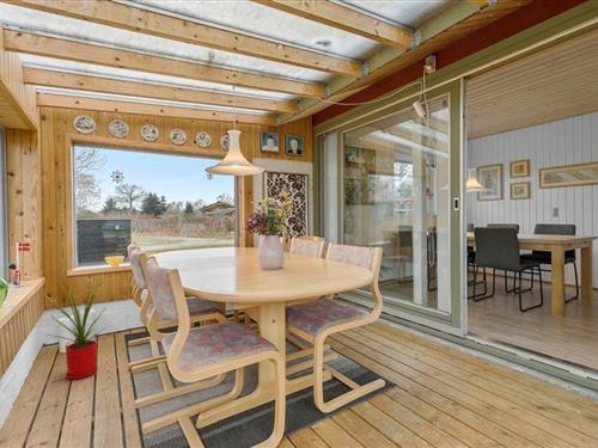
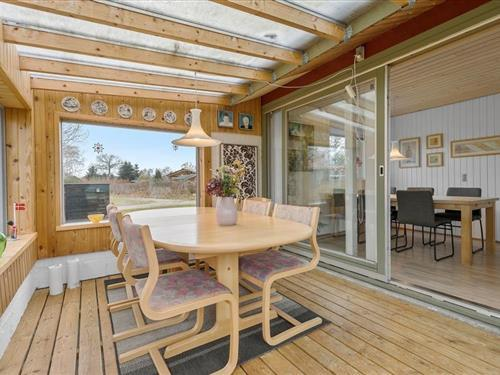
- house plant [38,277,118,380]
